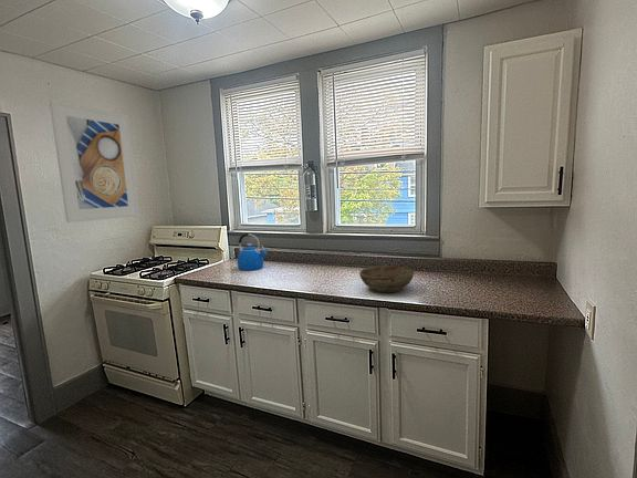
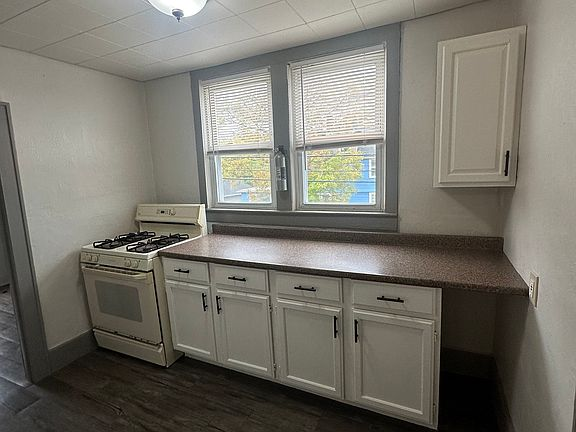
- bowl [358,264,415,293]
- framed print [49,100,140,224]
- kettle [237,232,269,271]
